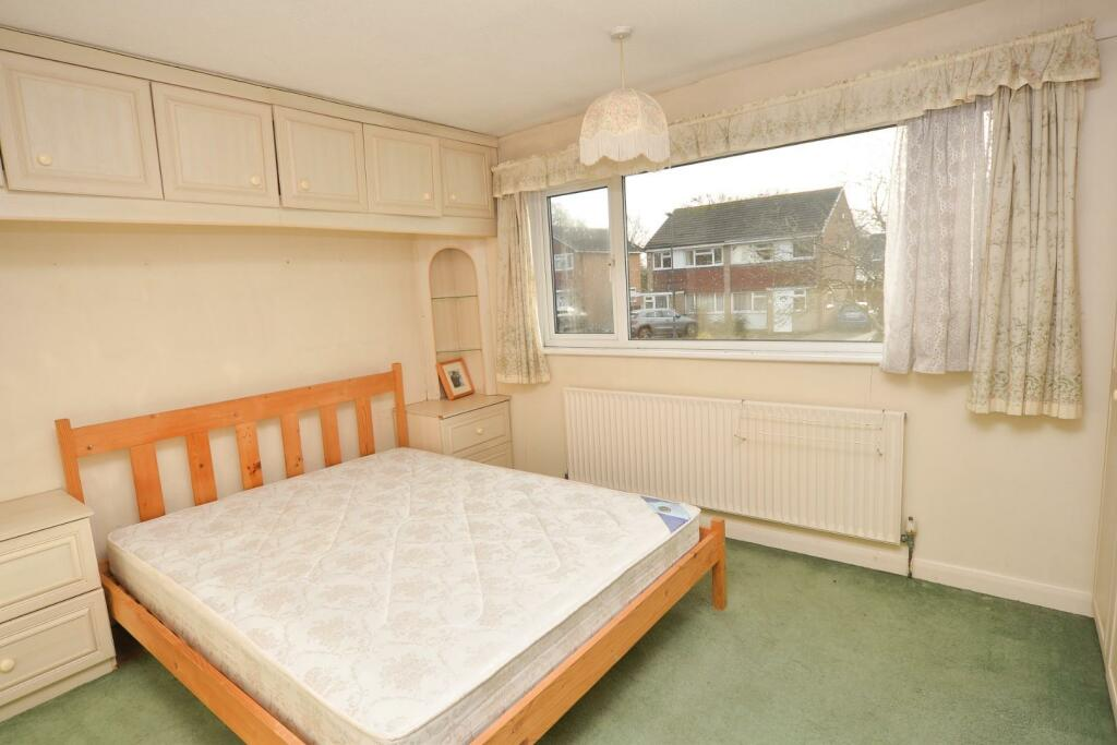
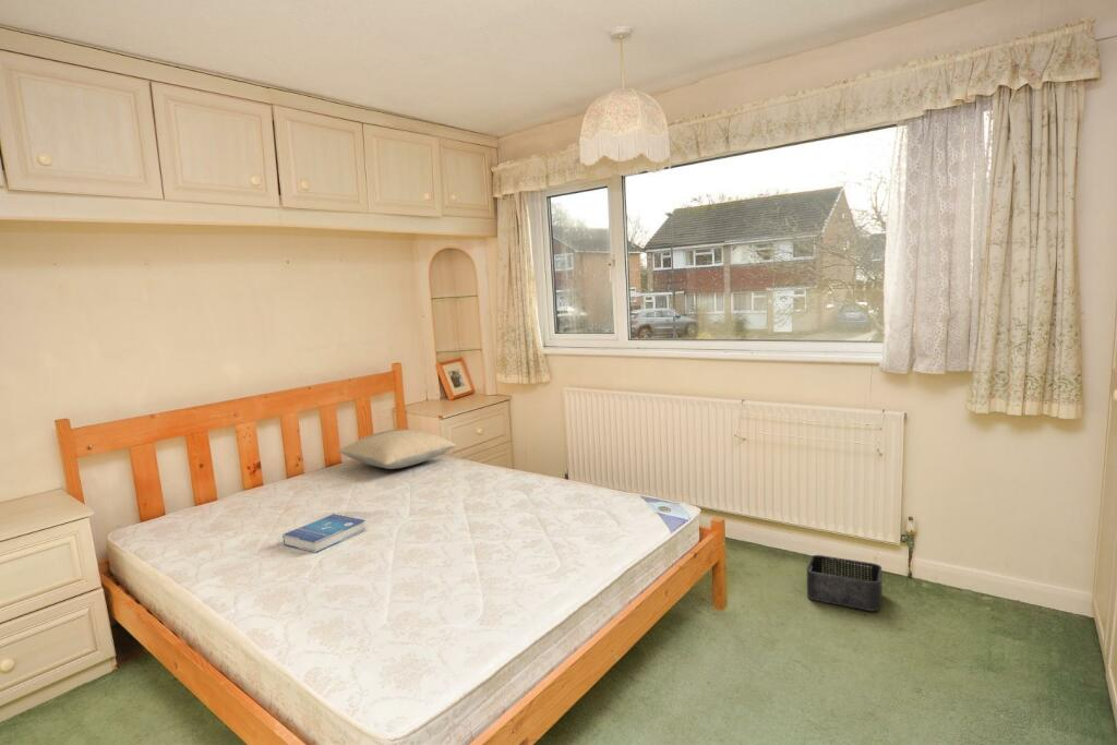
+ book [281,514,368,554]
+ pillow [337,428,457,470]
+ storage bin [806,554,884,612]
